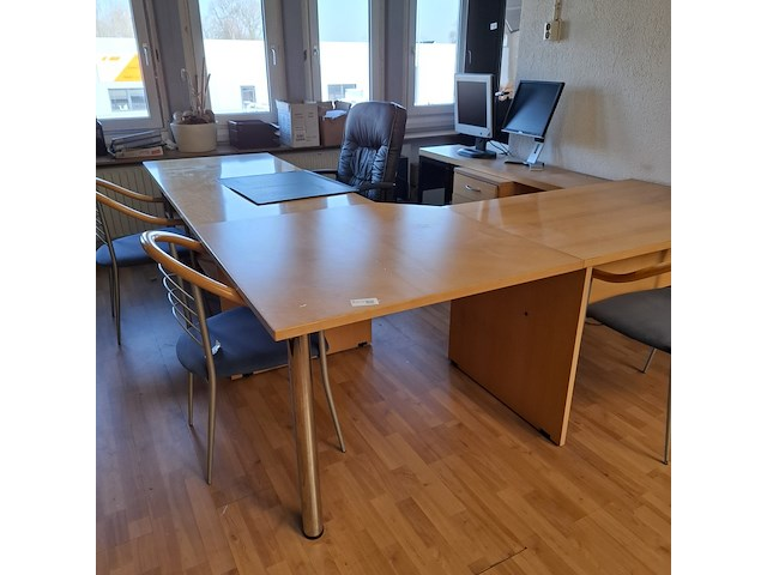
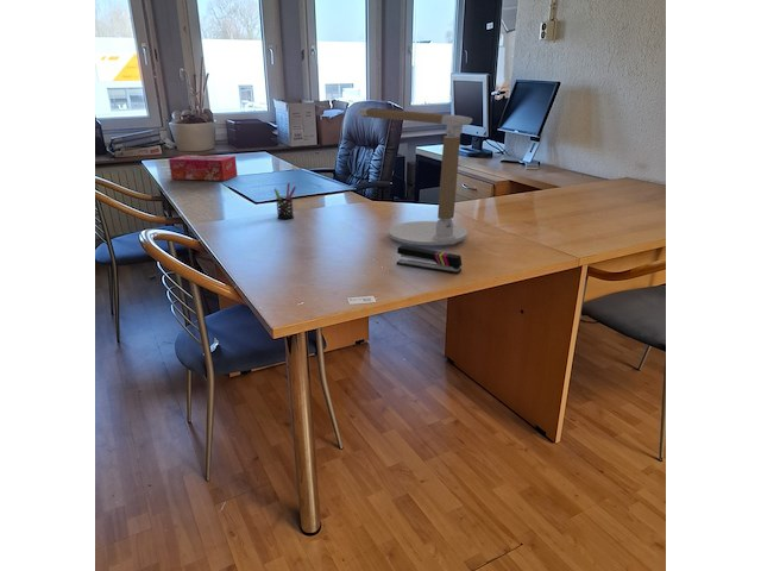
+ desk lamp [357,107,473,246]
+ stapler [396,244,463,275]
+ tissue box [168,153,238,182]
+ pen holder [273,182,297,220]
